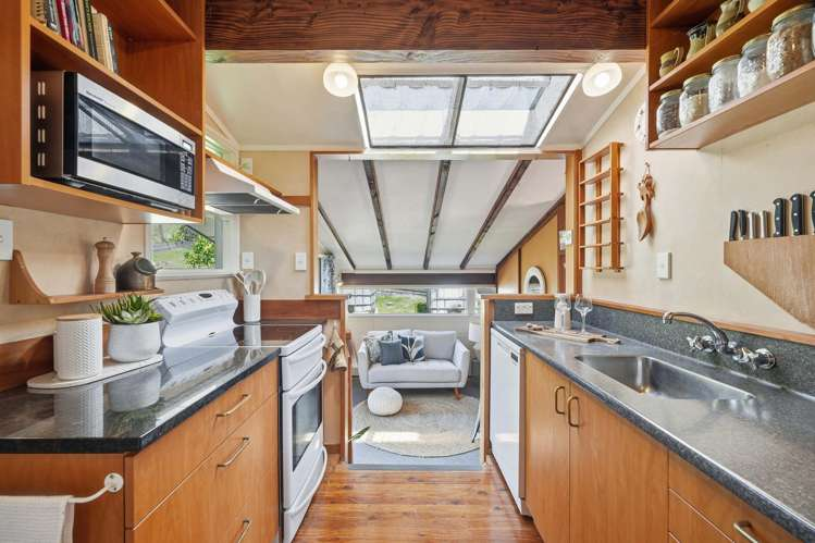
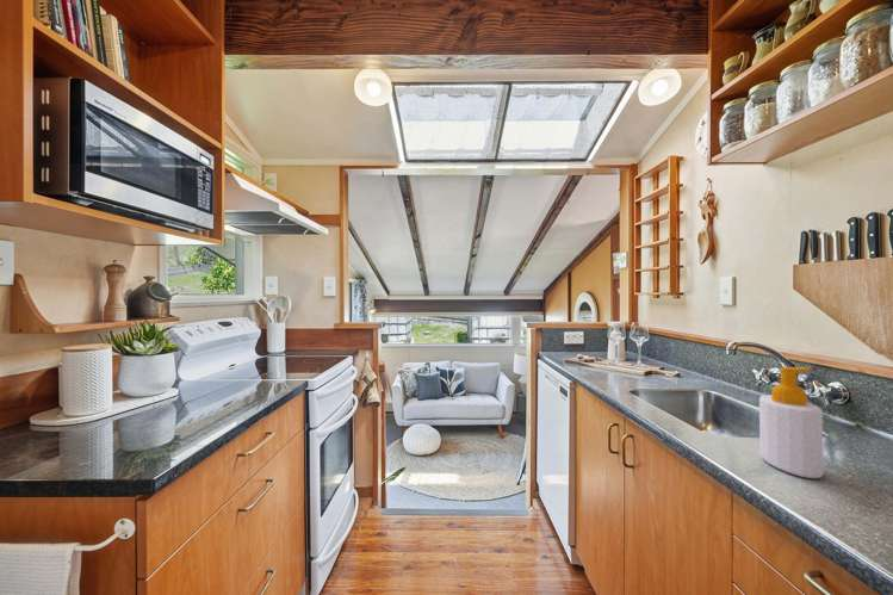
+ soap bottle [758,366,825,479]
